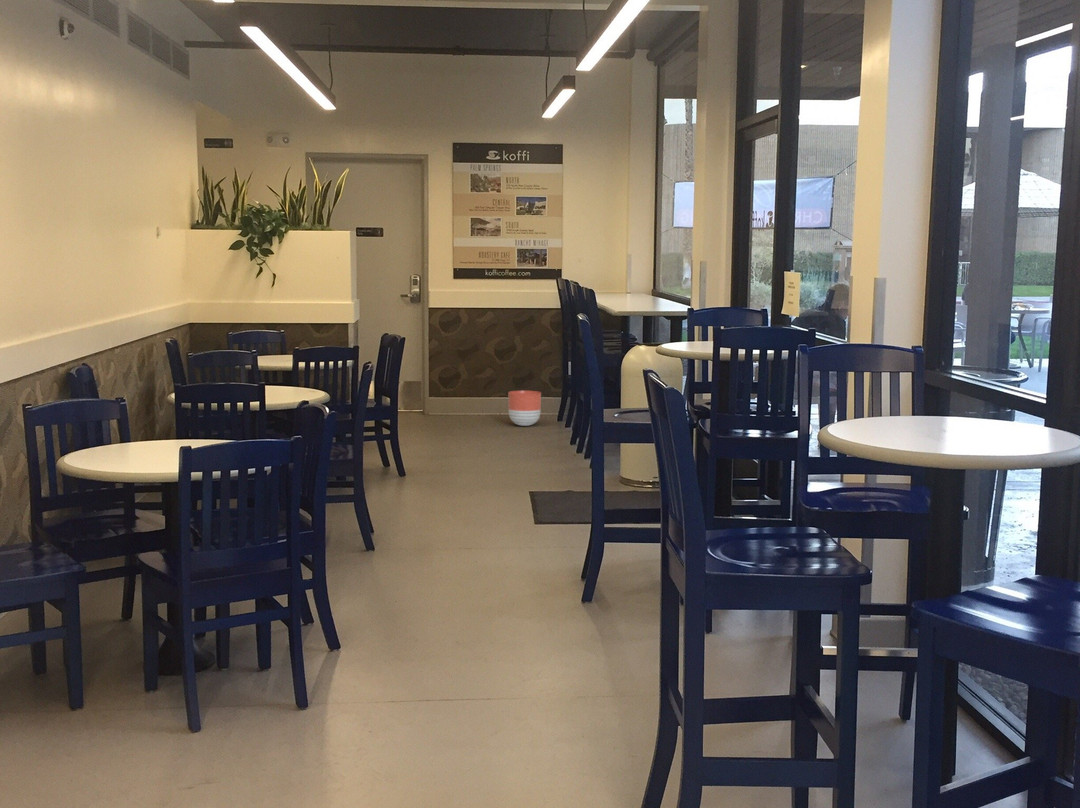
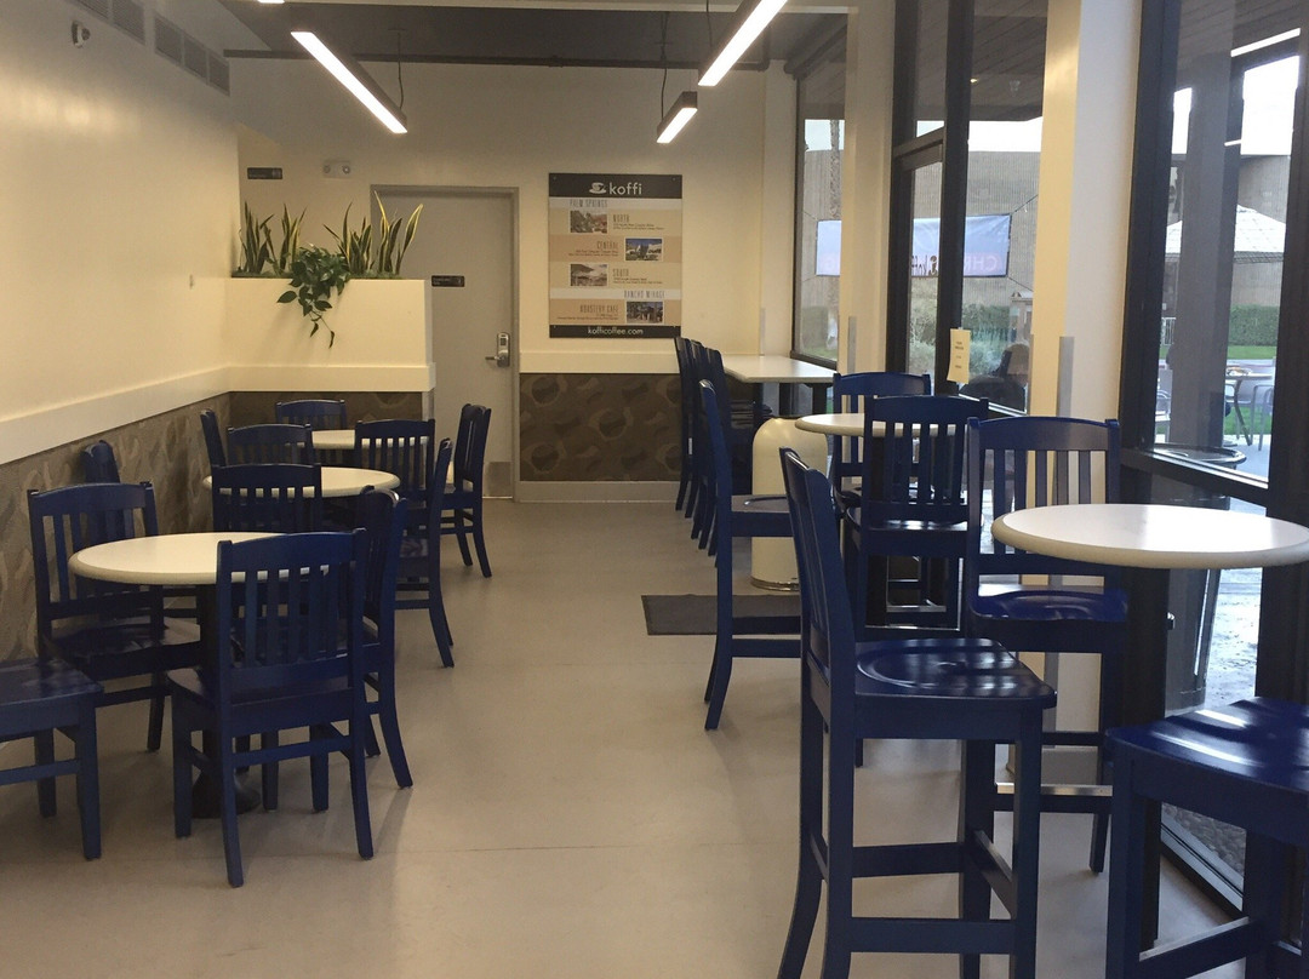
- planter [507,390,542,427]
